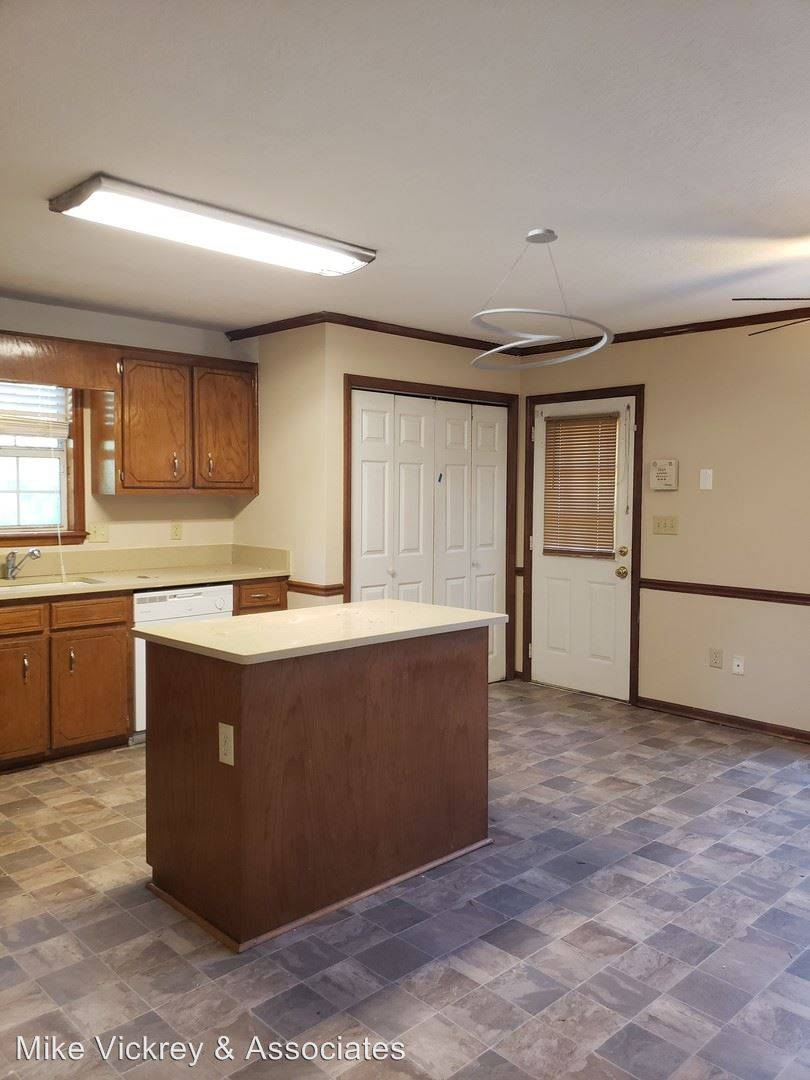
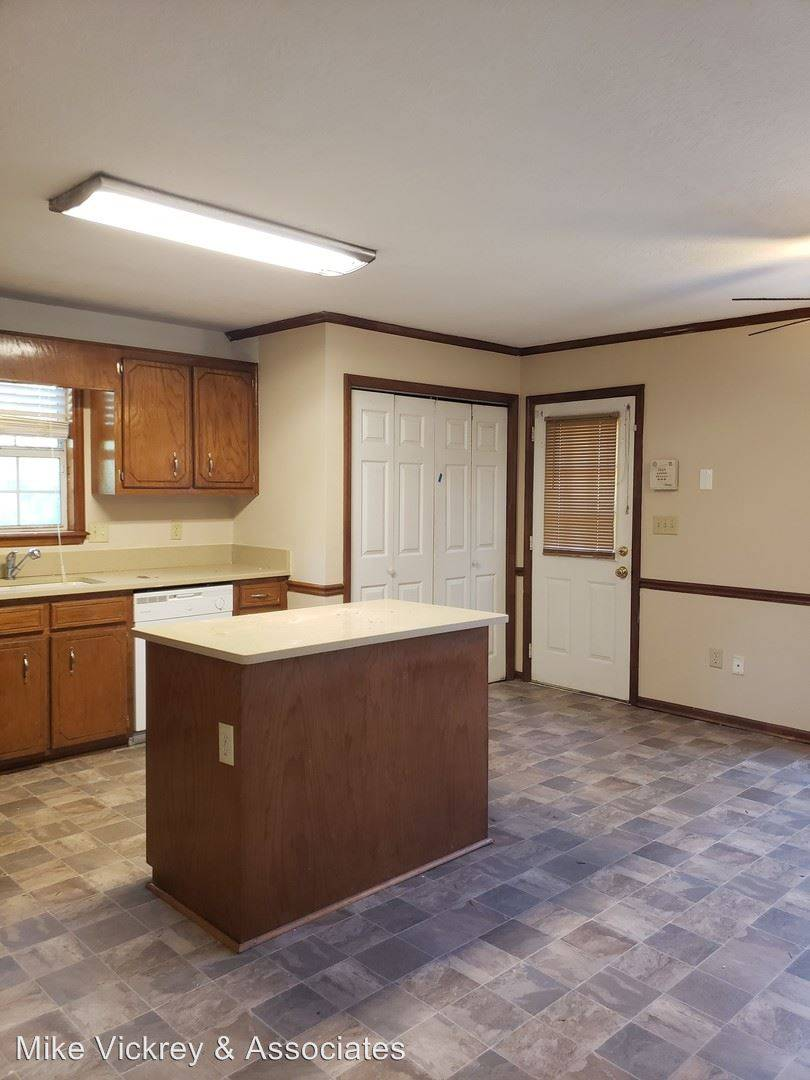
- ceiling light fixture [470,228,615,371]
